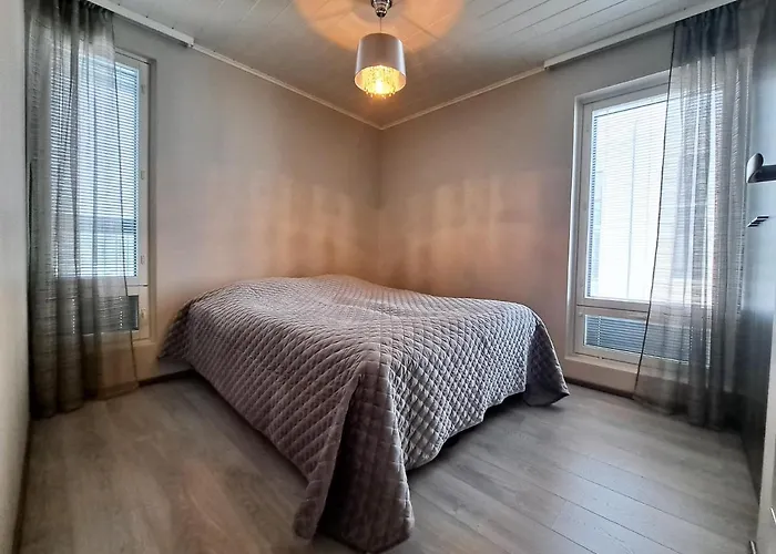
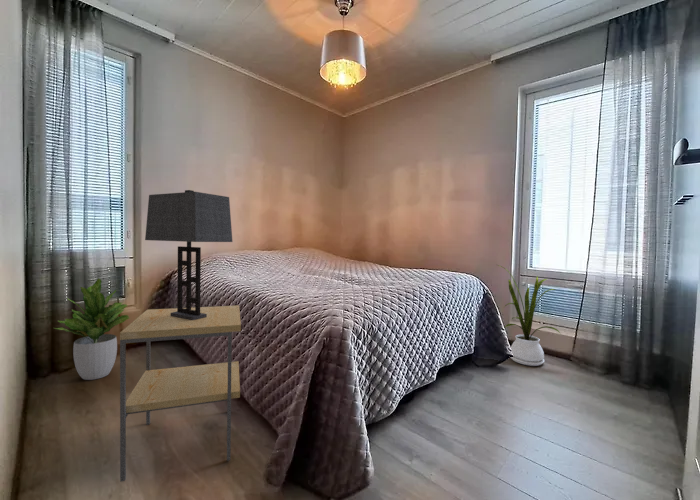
+ side table [119,304,242,483]
+ house plant [497,264,562,367]
+ table lamp [144,189,233,320]
+ potted plant [54,277,130,381]
